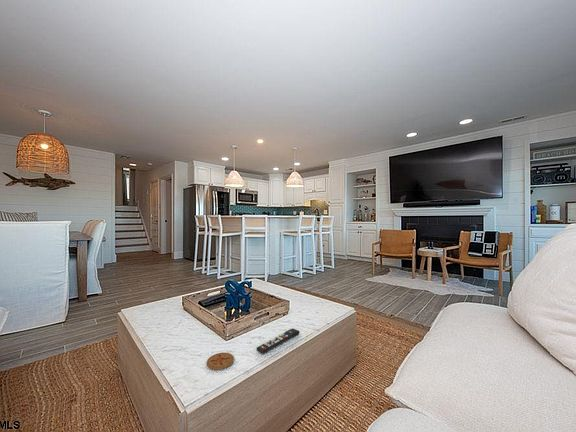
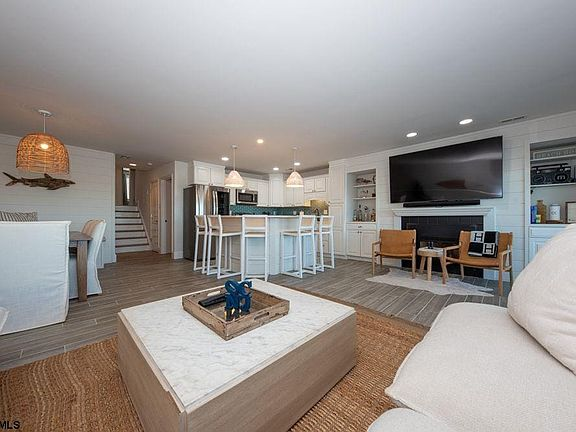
- coaster [206,352,235,371]
- remote control [255,327,301,355]
